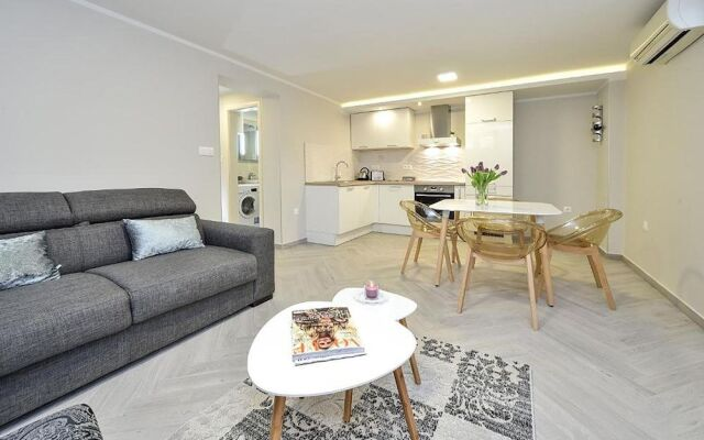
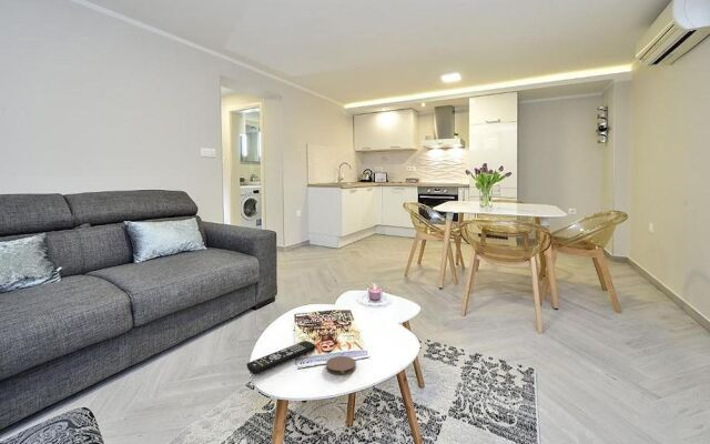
+ remote control [245,340,317,375]
+ coaster [325,355,357,376]
